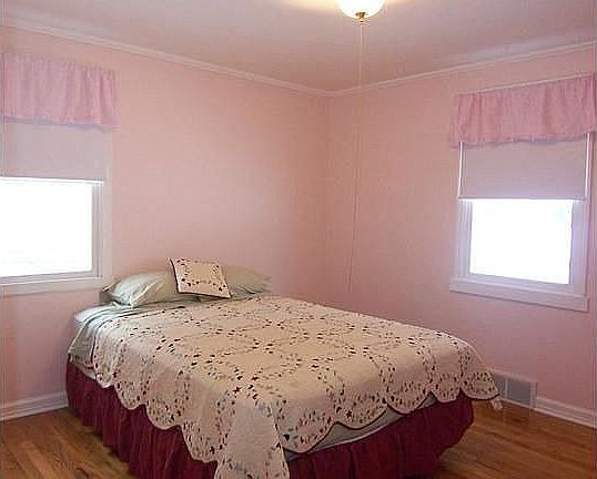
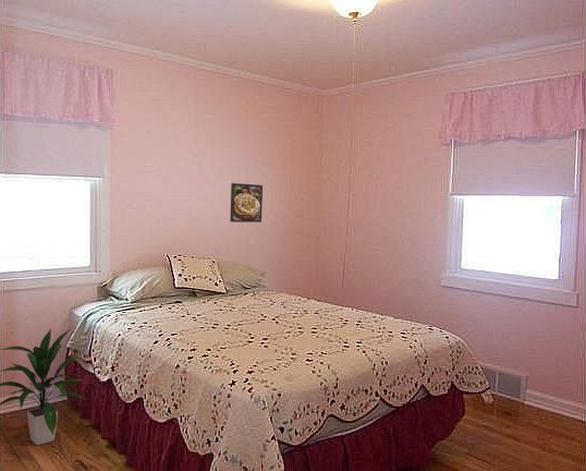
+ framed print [229,182,264,224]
+ indoor plant [0,327,86,446]
